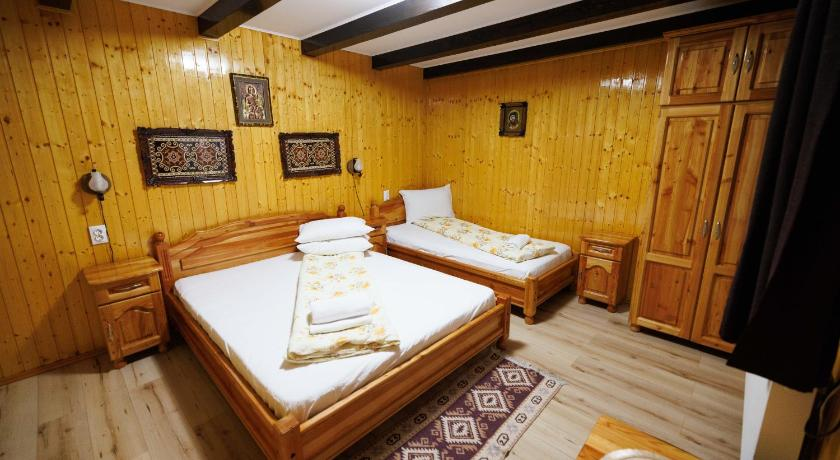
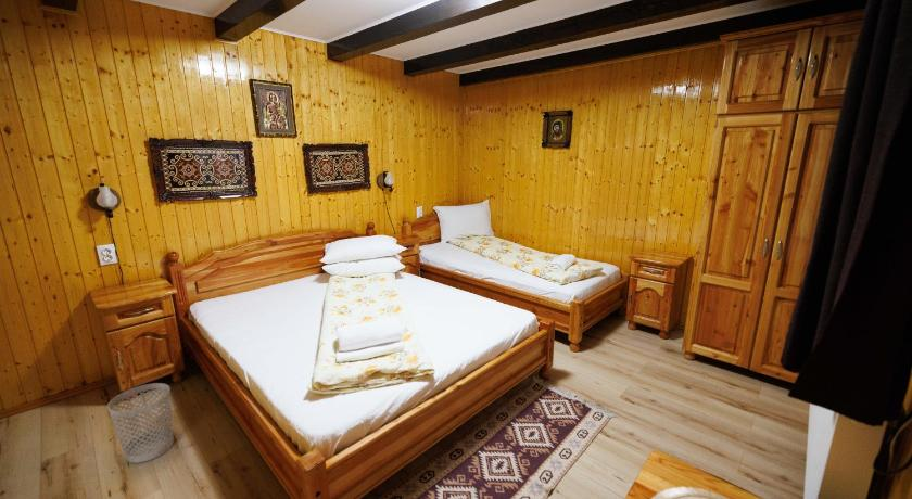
+ wastebasket [106,382,175,464]
